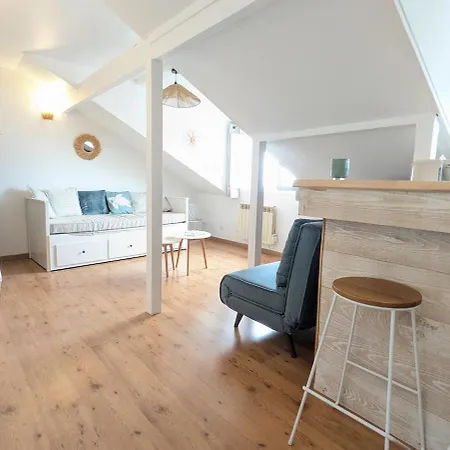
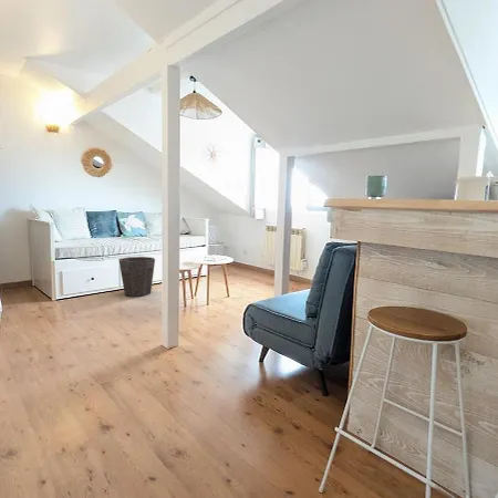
+ waste bin [117,256,156,298]
